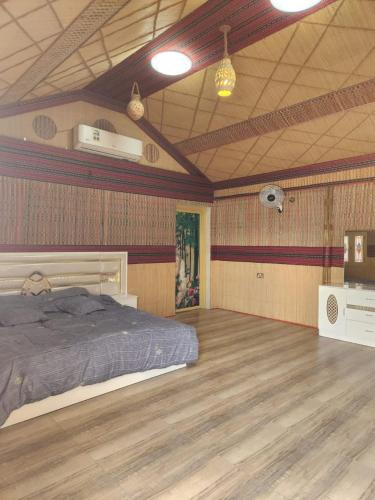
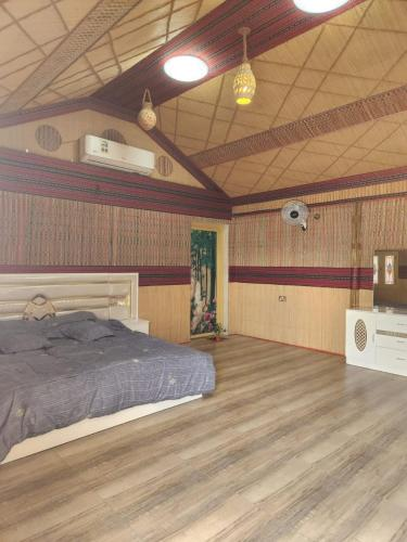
+ potted plant [205,322,229,343]
